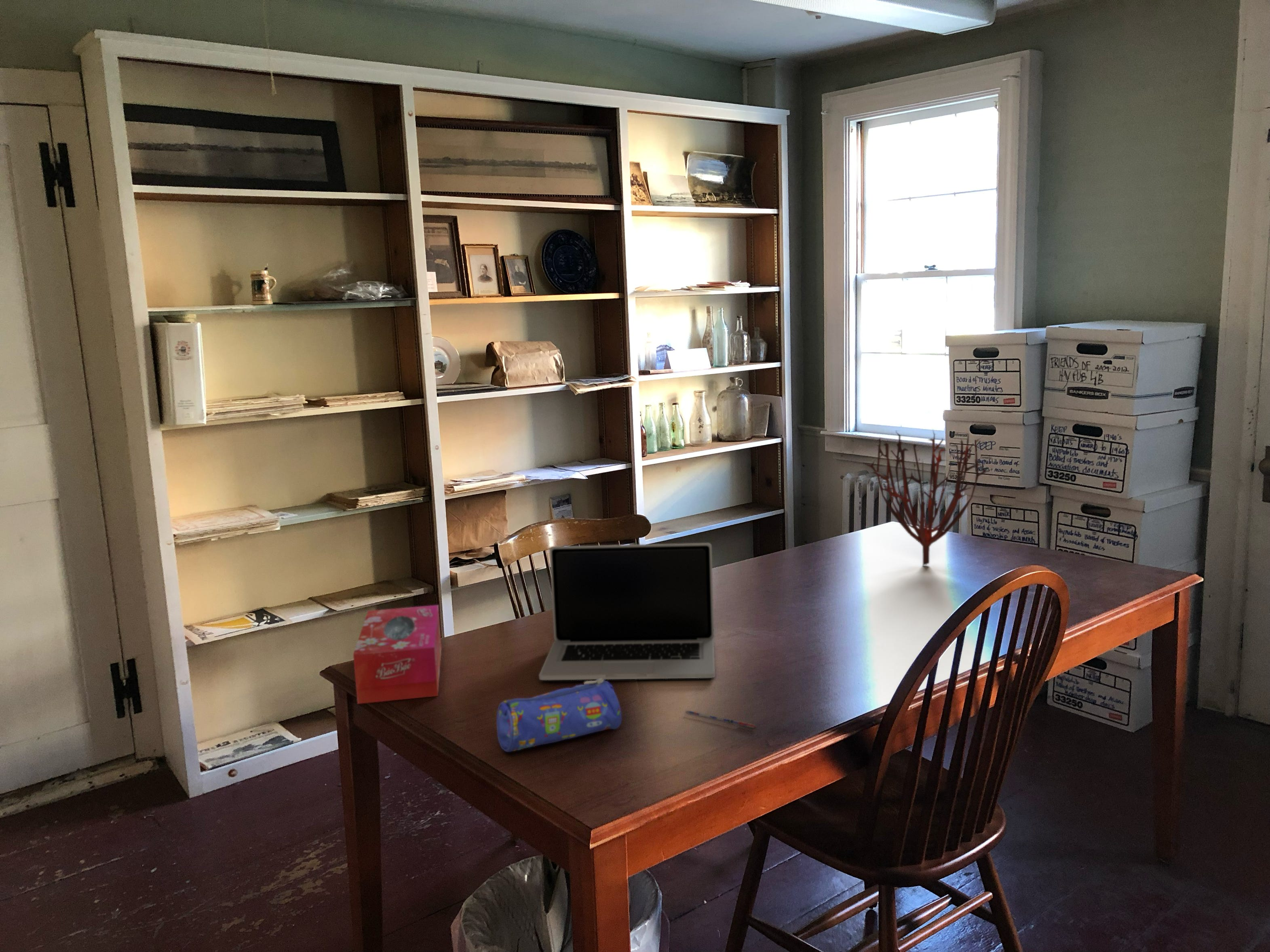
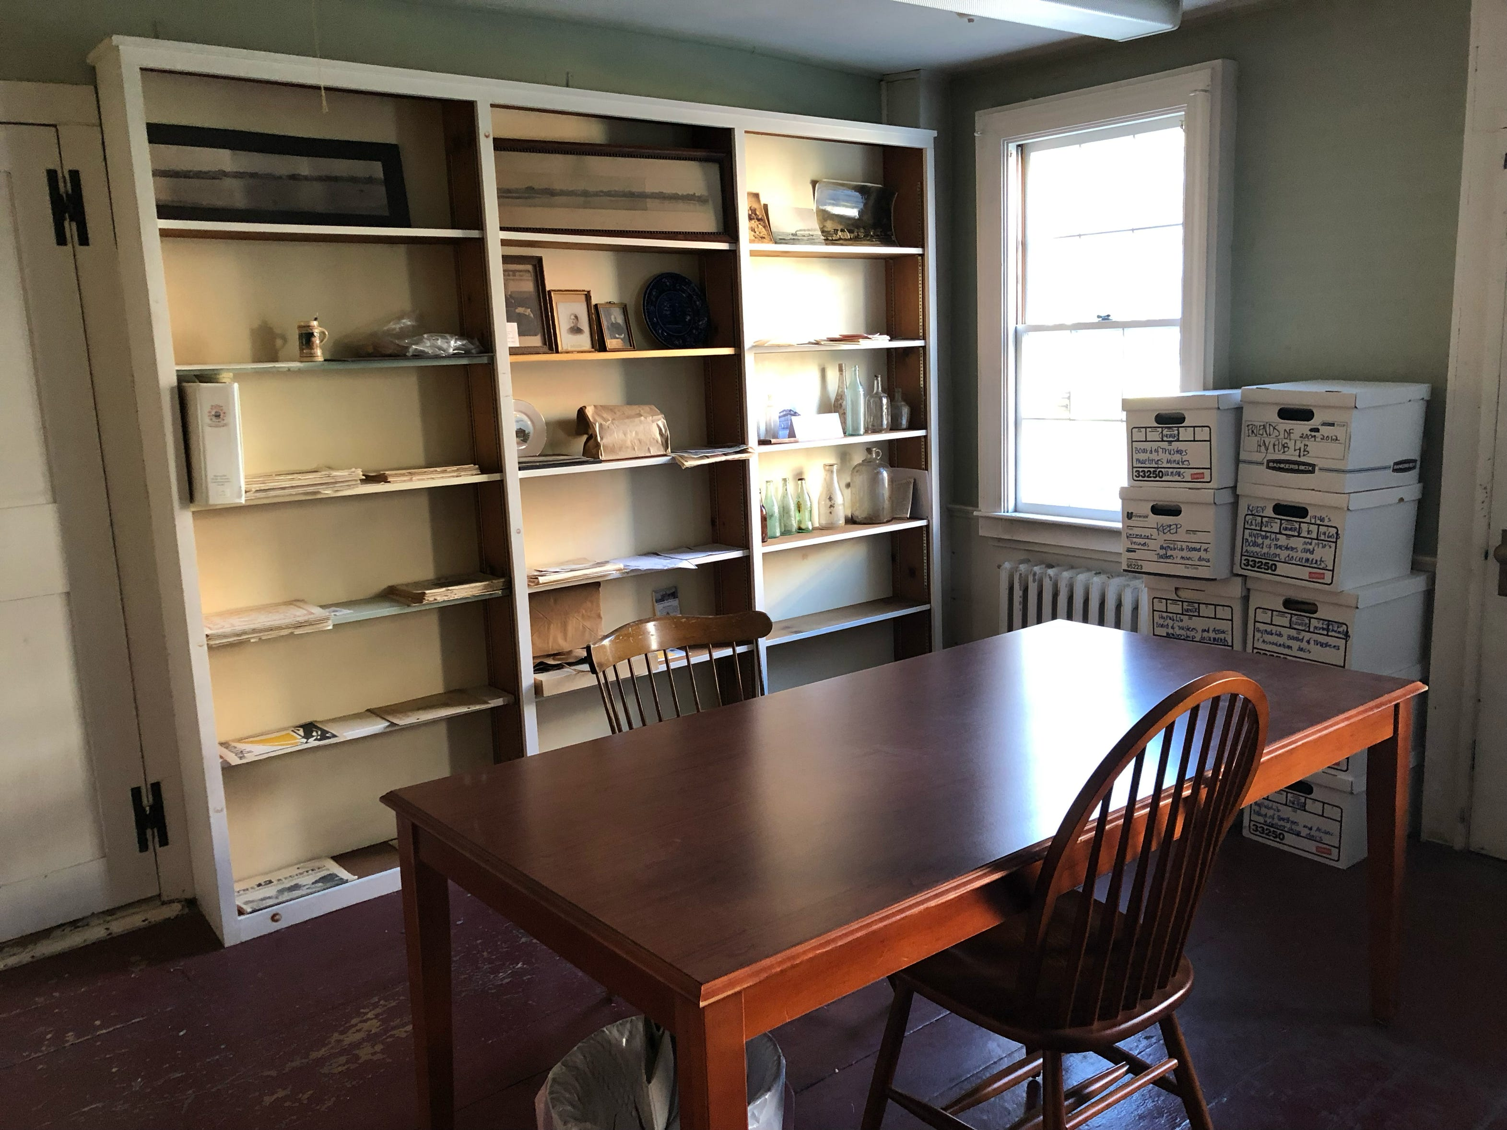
- laptop [538,543,715,680]
- pen [685,710,756,729]
- tissue box [353,604,442,704]
- plant [863,429,994,566]
- pencil case [496,678,622,752]
